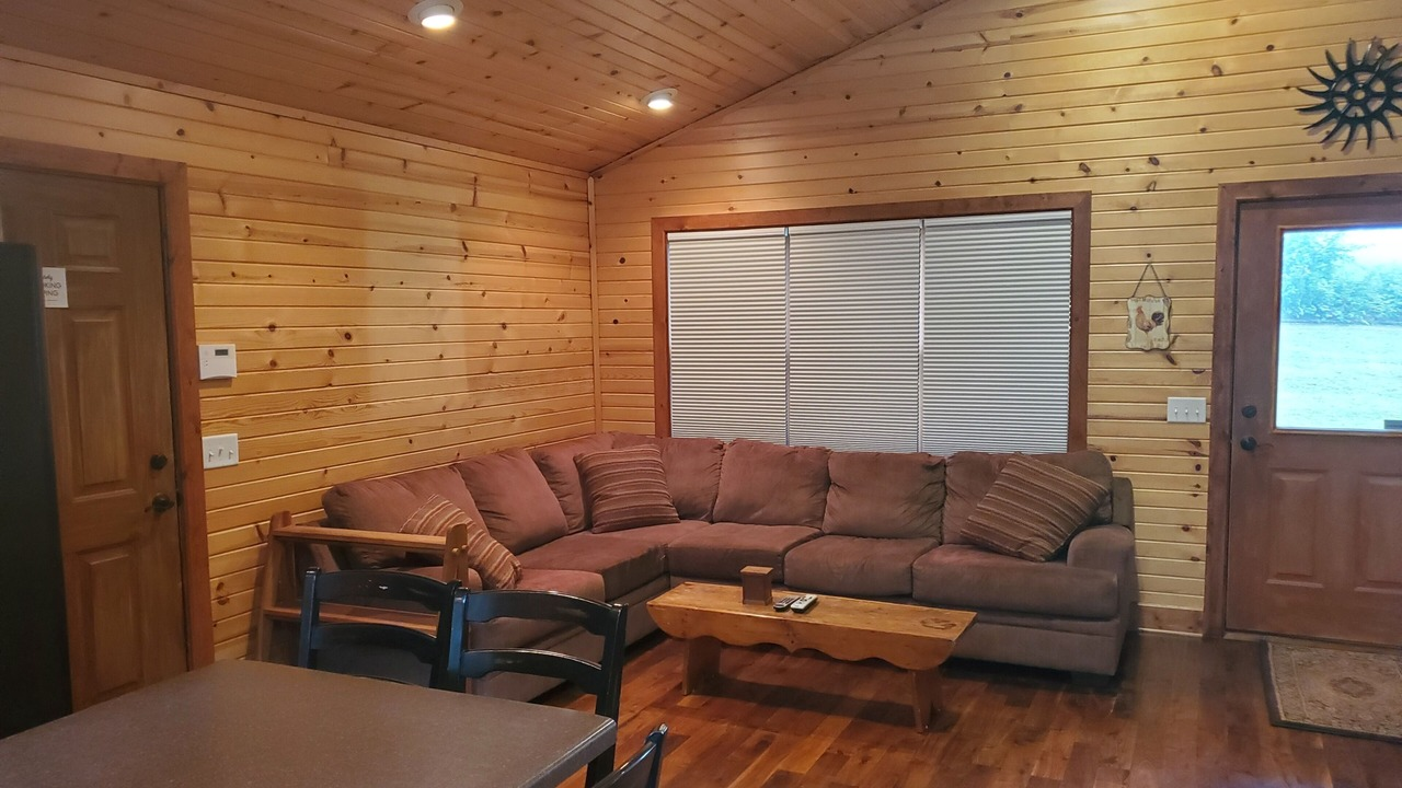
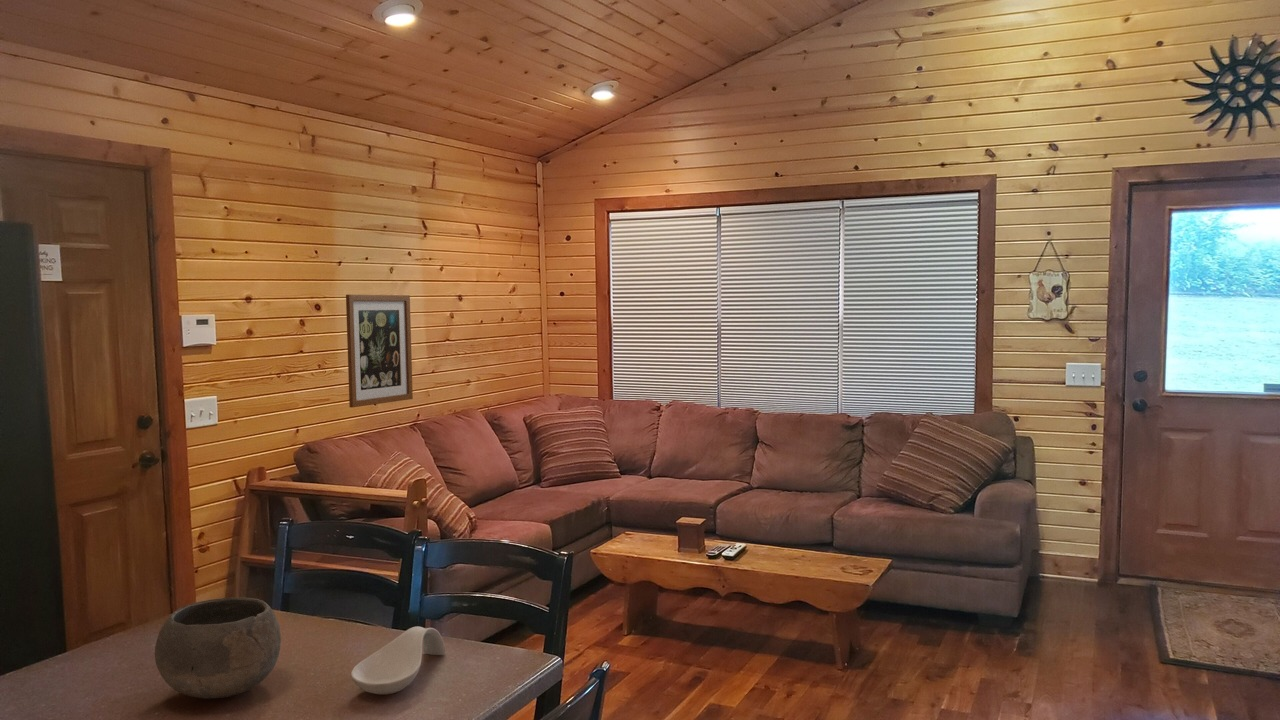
+ spoon rest [350,626,447,696]
+ wall art [345,294,414,408]
+ bowl [154,596,282,700]
